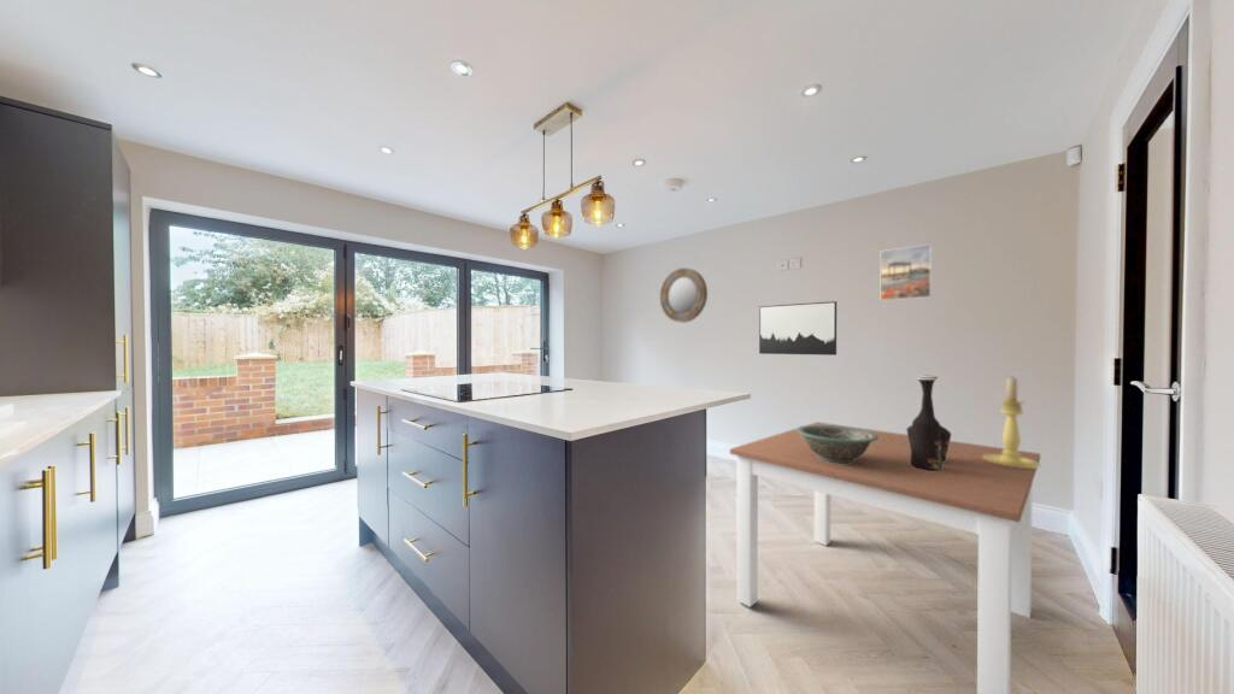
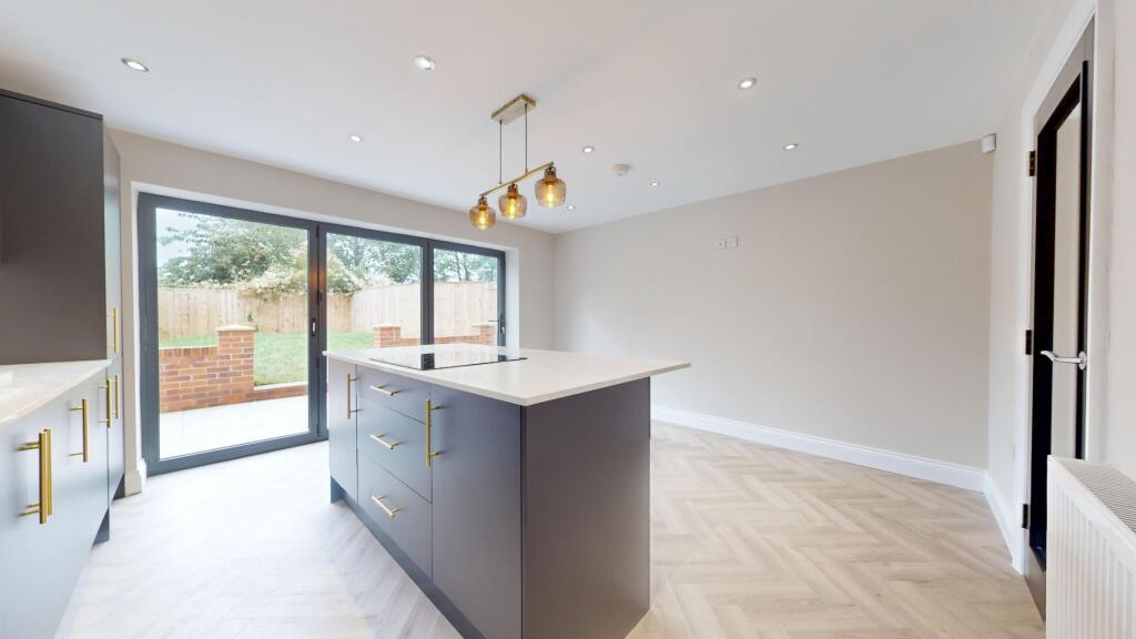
- candle holder [983,377,1042,469]
- dining table [729,420,1041,694]
- decorative bowl [795,424,879,464]
- home mirror [659,267,709,324]
- wall art [758,300,838,357]
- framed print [880,243,933,301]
- vase [905,375,952,471]
